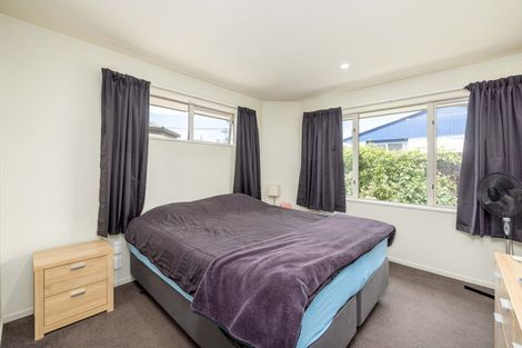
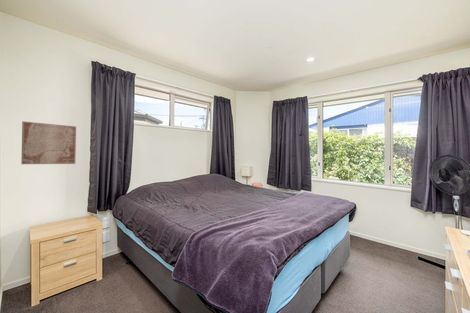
+ wall art [20,120,77,165]
